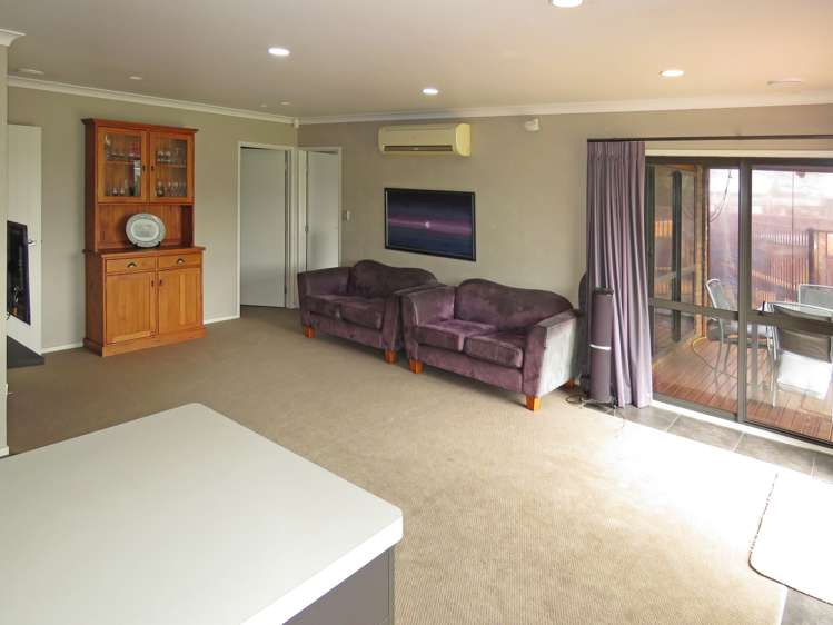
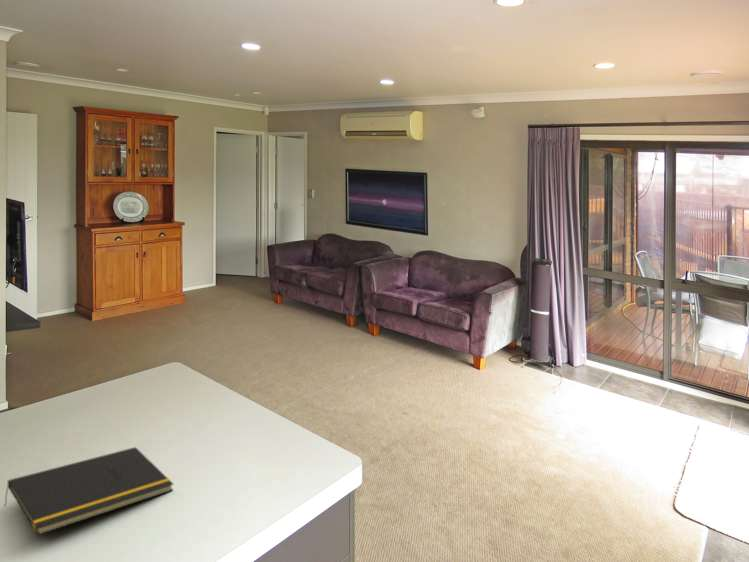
+ notepad [3,446,175,536]
